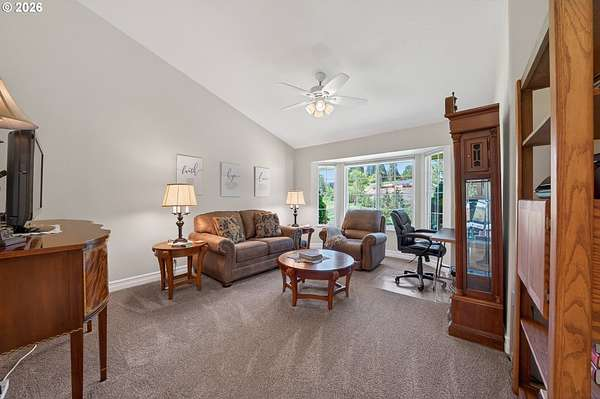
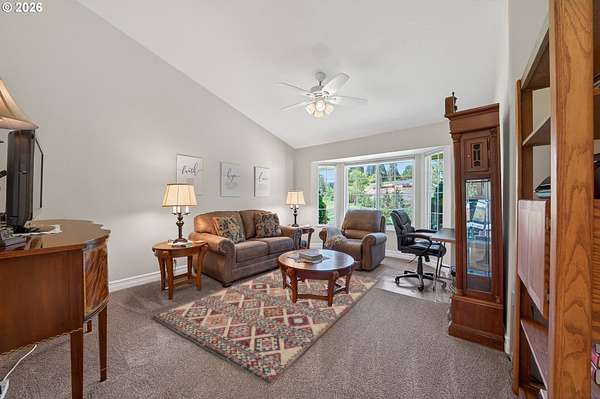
+ rug [151,268,381,385]
